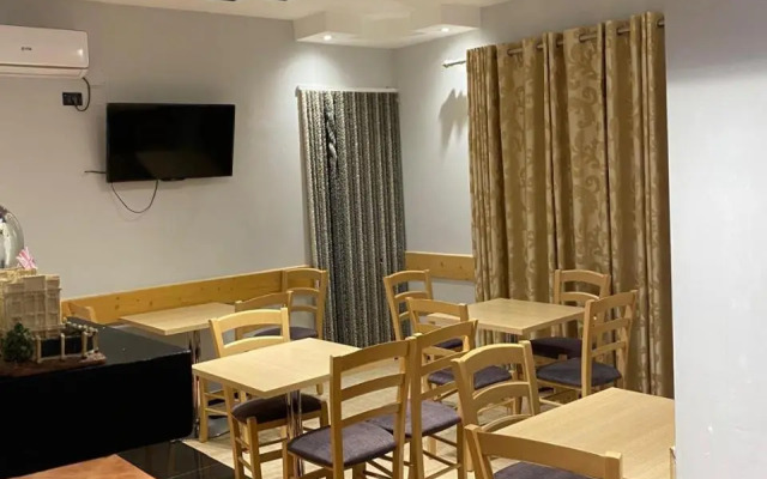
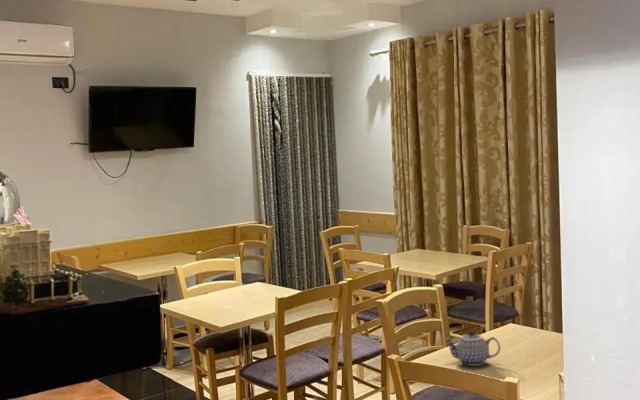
+ teapot [443,330,501,367]
